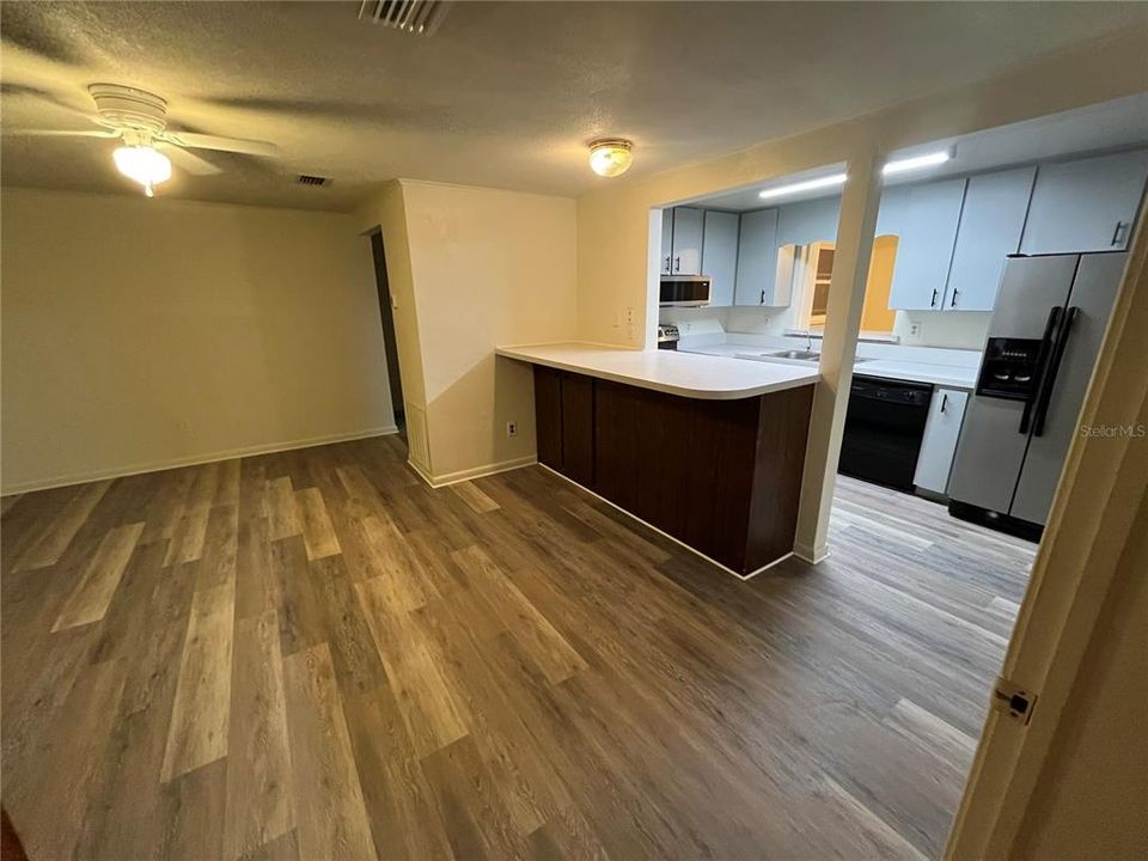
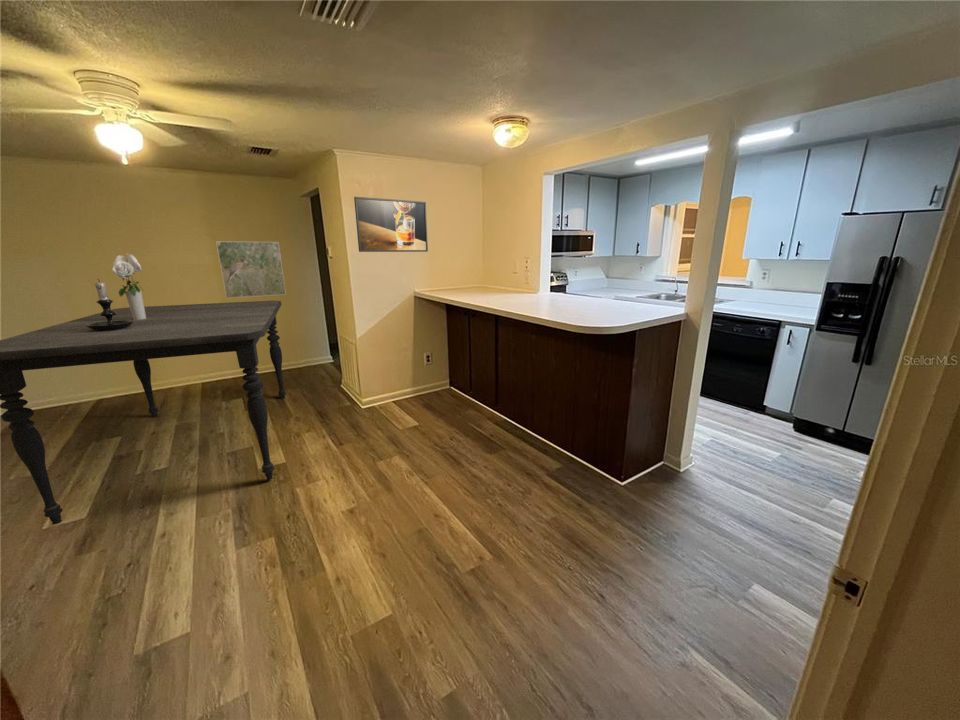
+ dining table [0,300,287,526]
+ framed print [353,196,429,253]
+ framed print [215,241,287,299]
+ bouquet [111,253,146,320]
+ candle holder [87,278,133,331]
